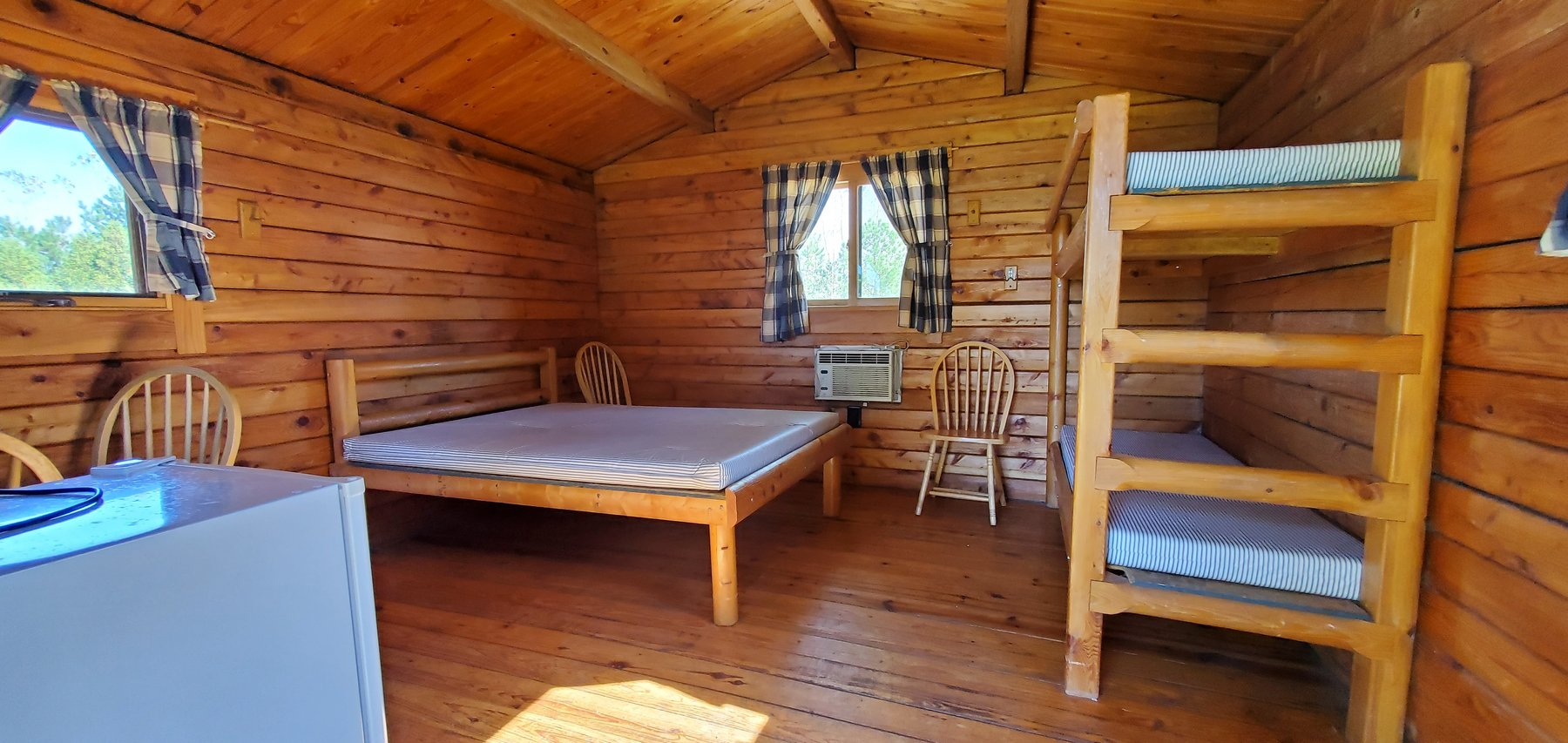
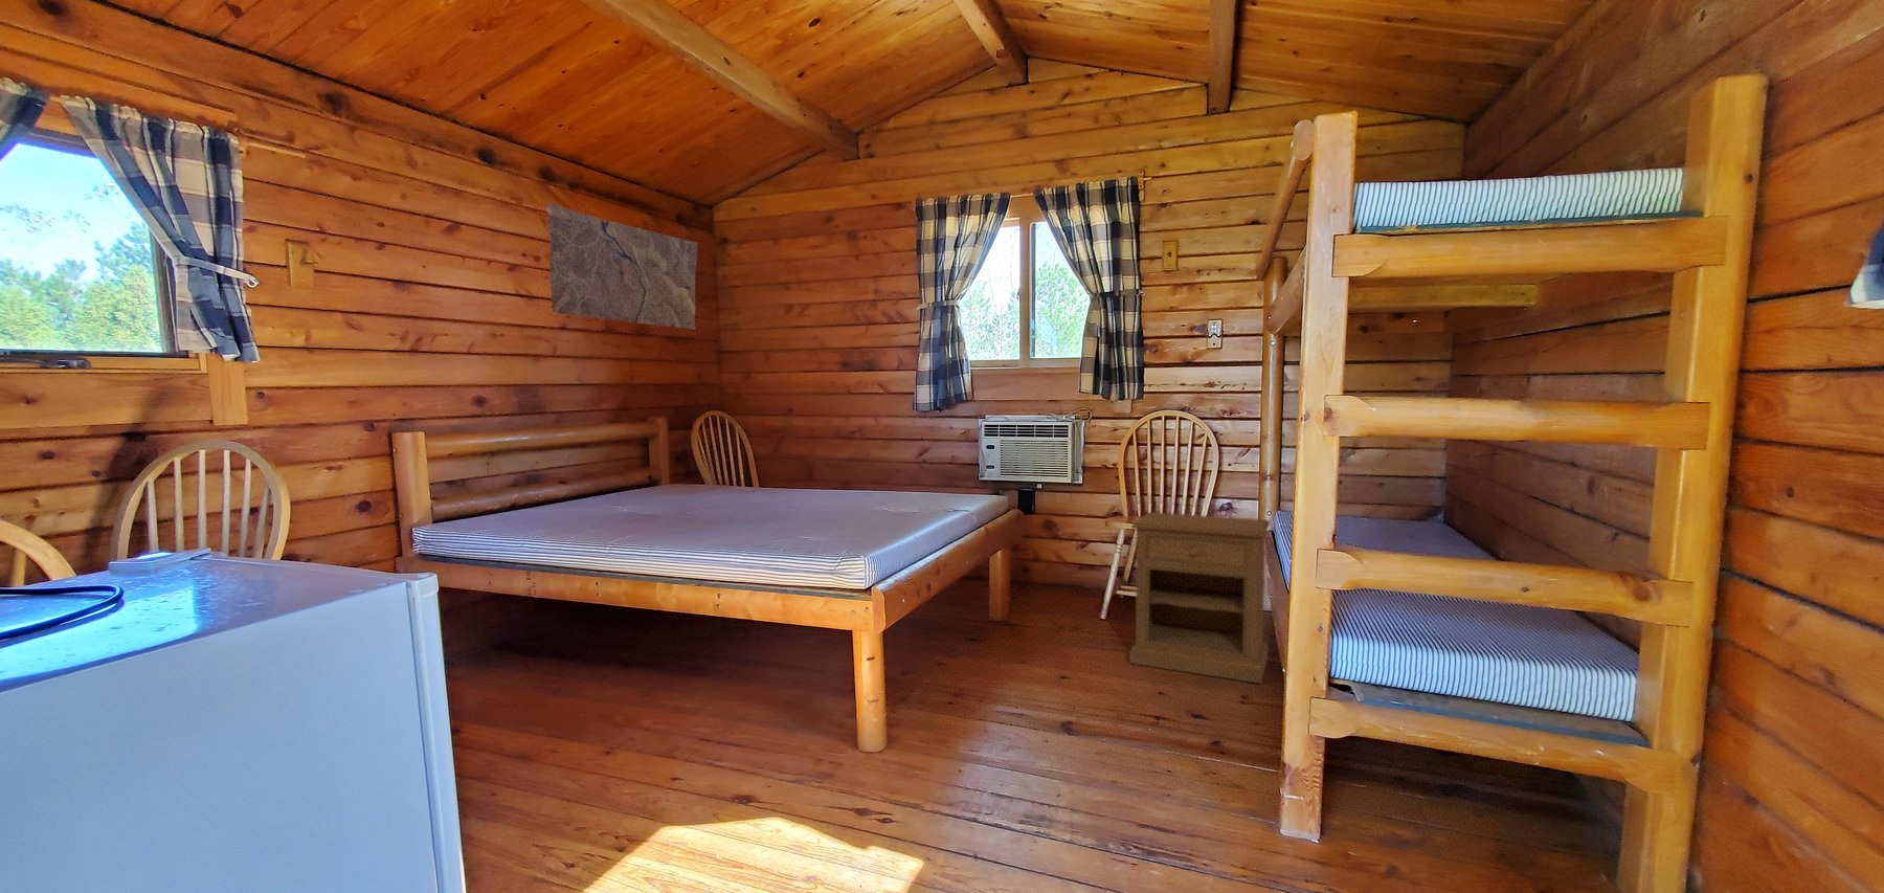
+ nightstand [1128,511,1271,685]
+ map [547,202,698,329]
